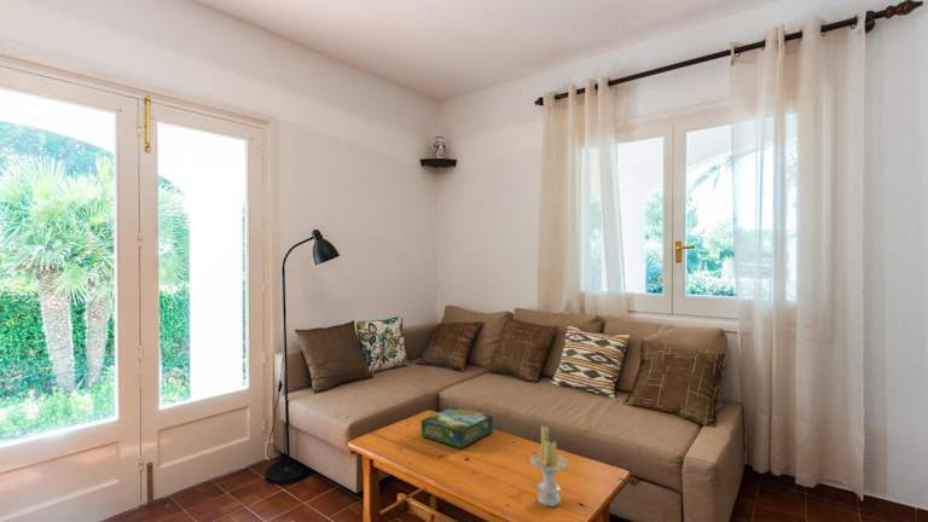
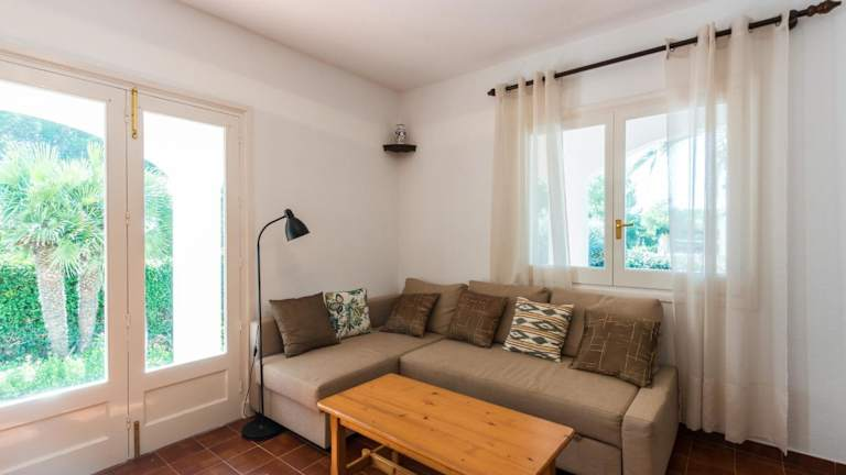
- candle [529,424,569,507]
- board game [419,406,494,450]
